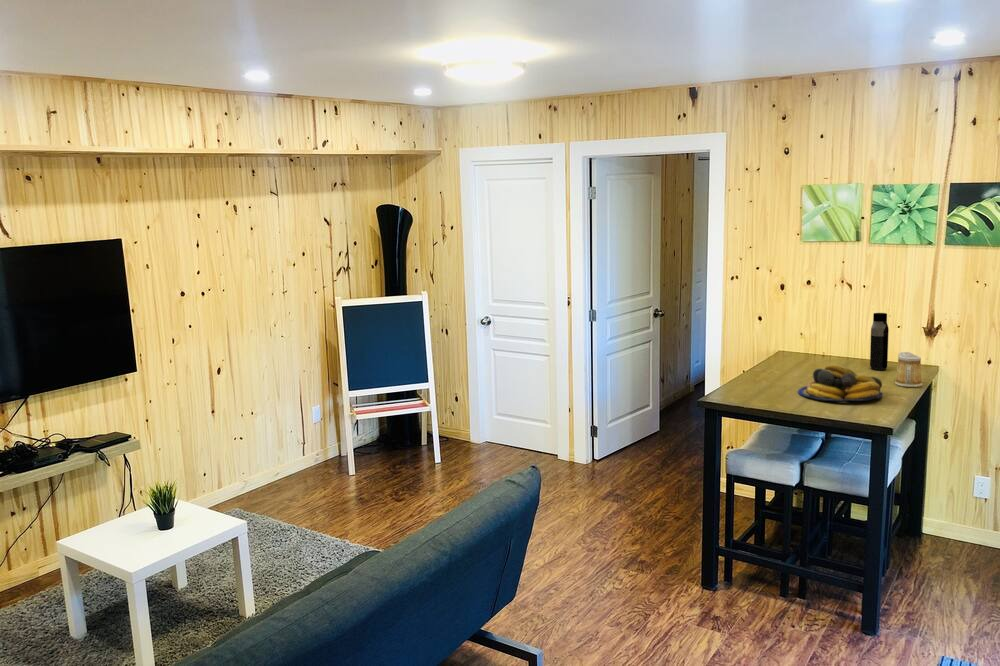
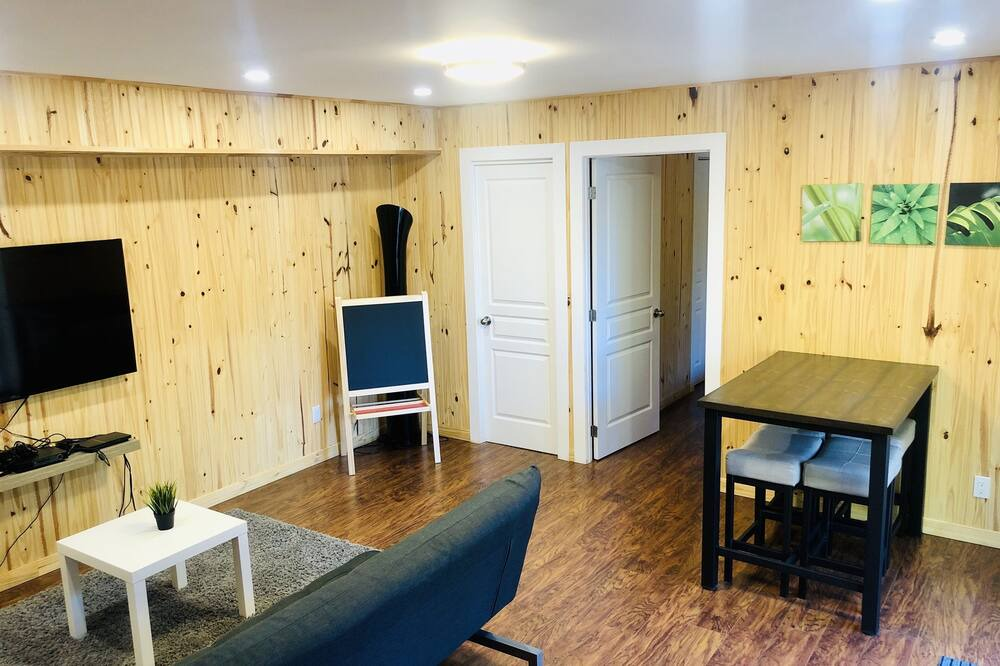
- water bottle [869,312,890,371]
- fruit bowl [797,364,884,402]
- mug [894,351,923,388]
